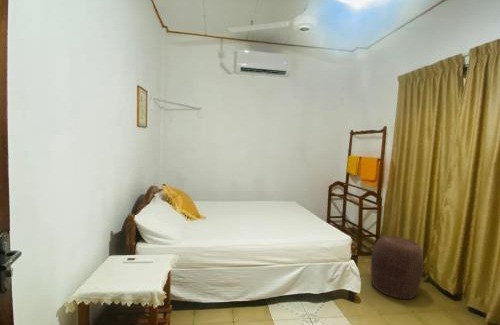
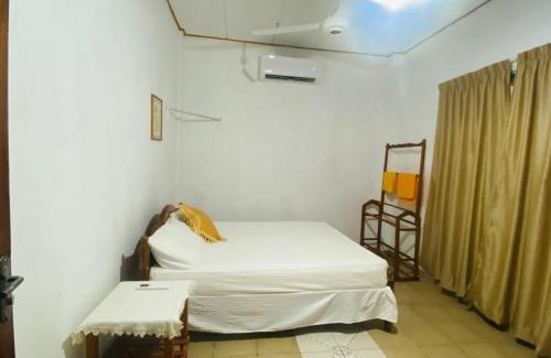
- stool [370,235,424,300]
